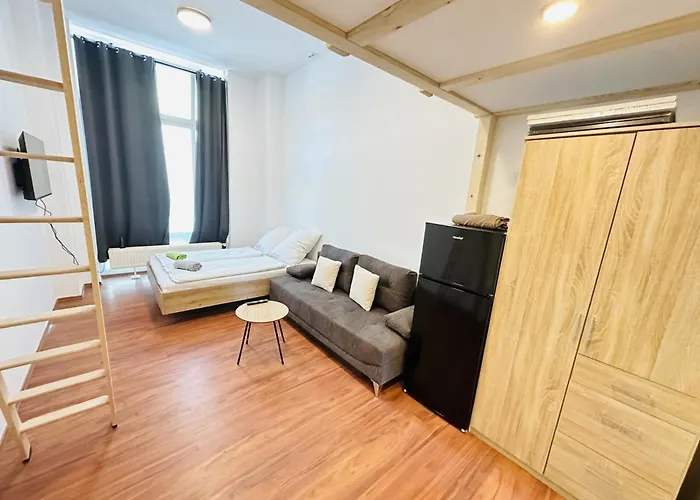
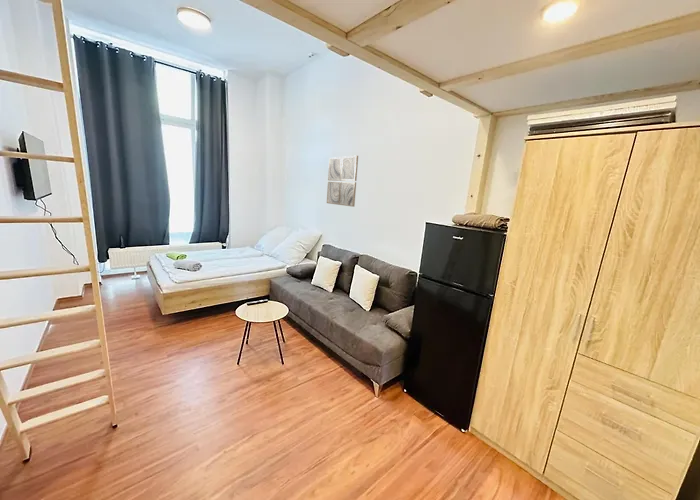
+ wall art [326,155,359,208]
